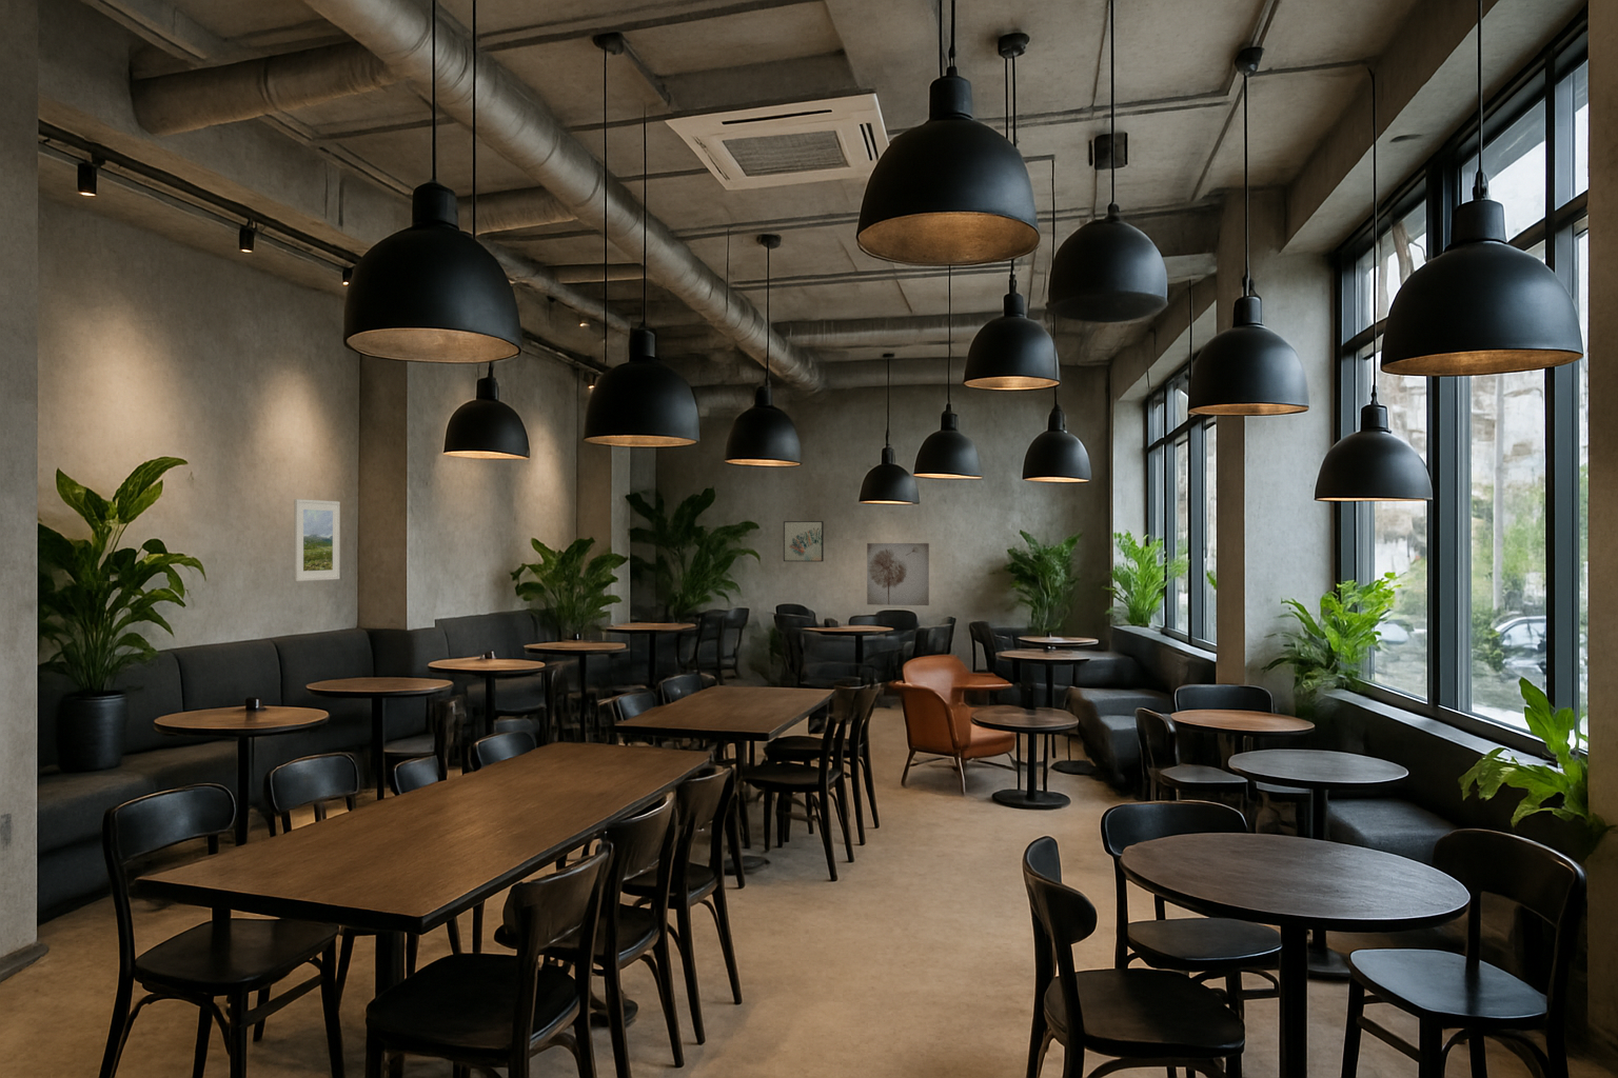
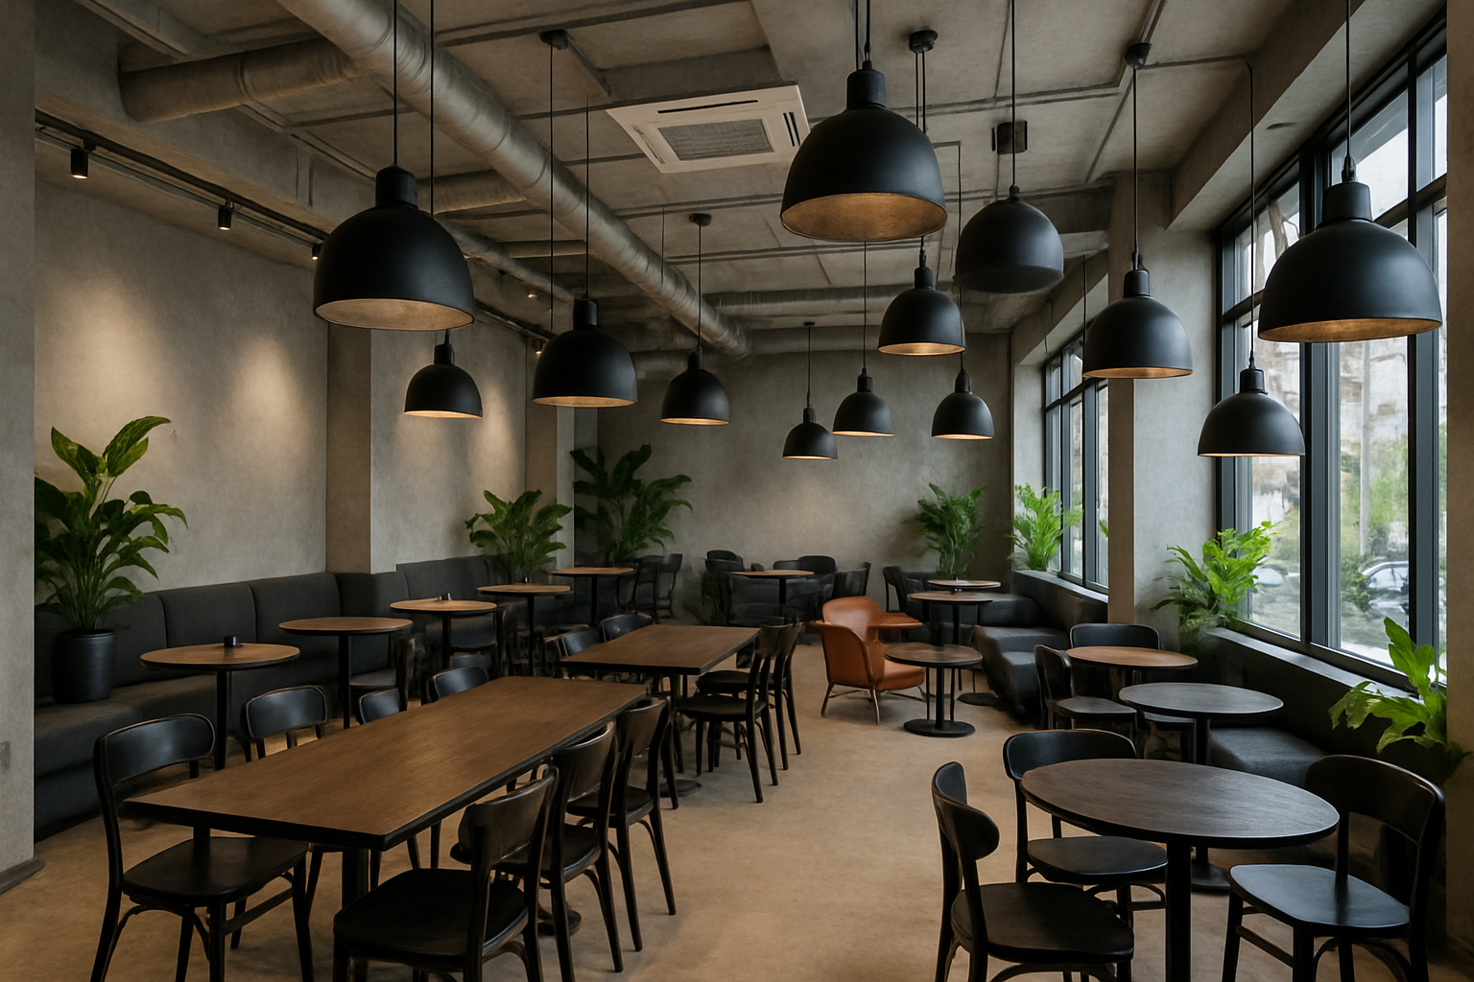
- wall art [783,520,825,562]
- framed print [293,498,341,582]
- wall art [866,543,931,606]
